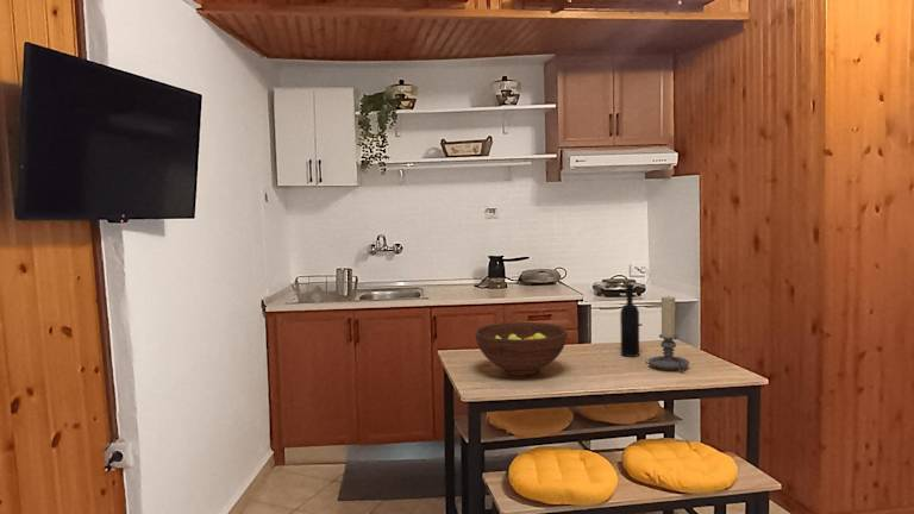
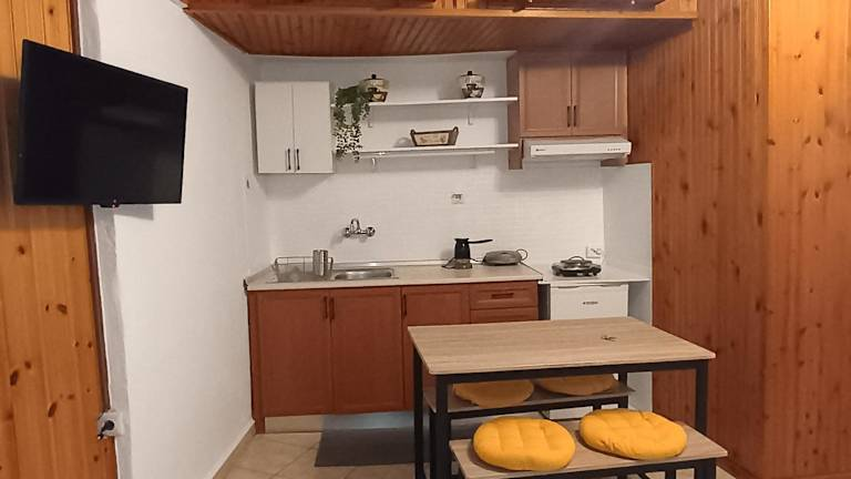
- fruit bowl [474,321,569,377]
- wine bottle [619,283,640,358]
- candle holder [647,295,690,374]
